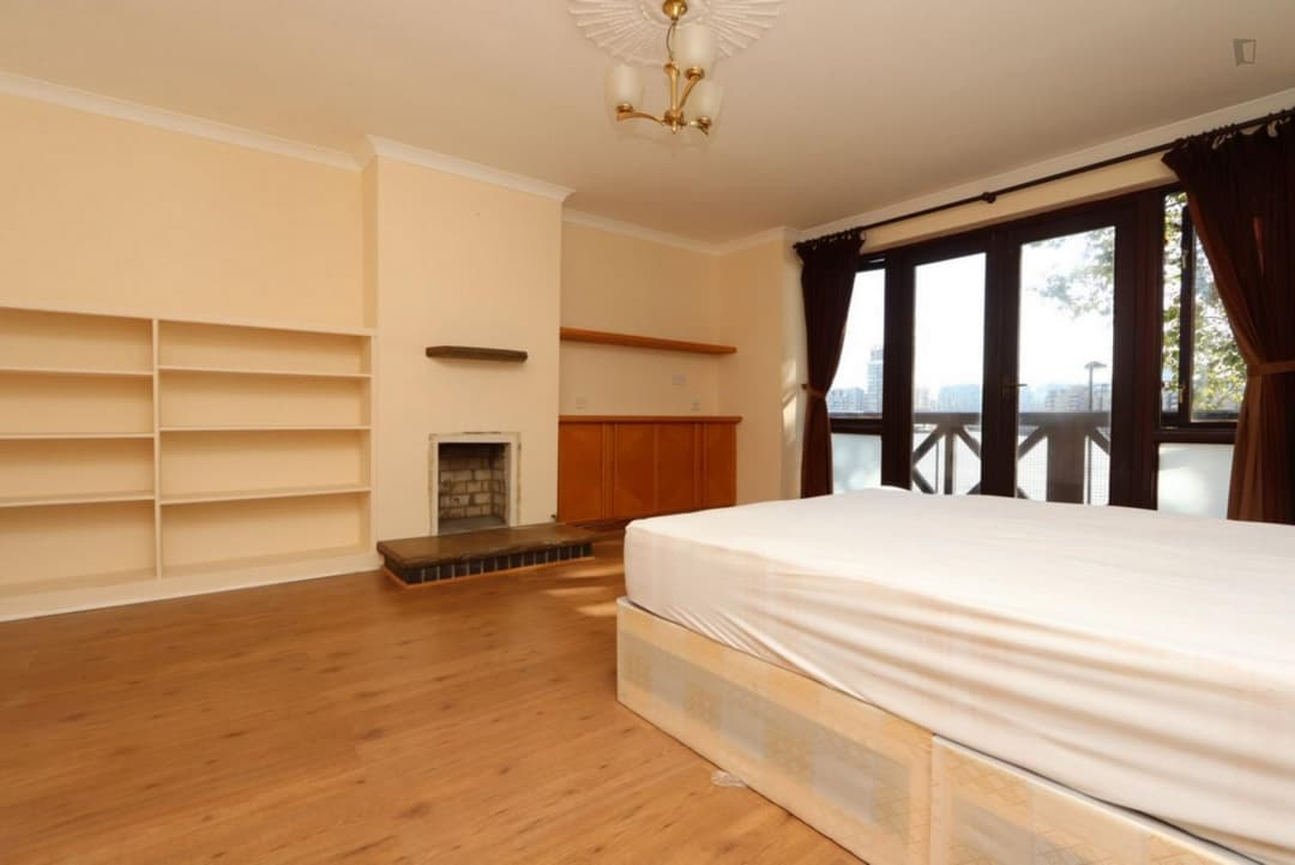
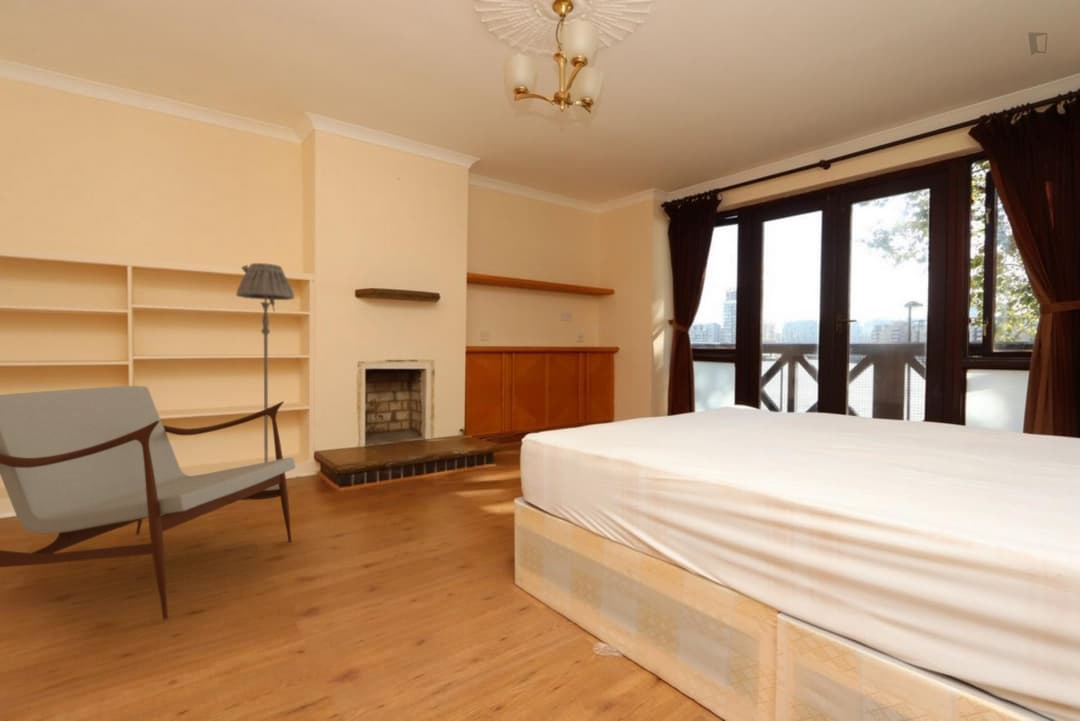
+ armchair [0,385,296,620]
+ floor lamp [235,262,295,500]
